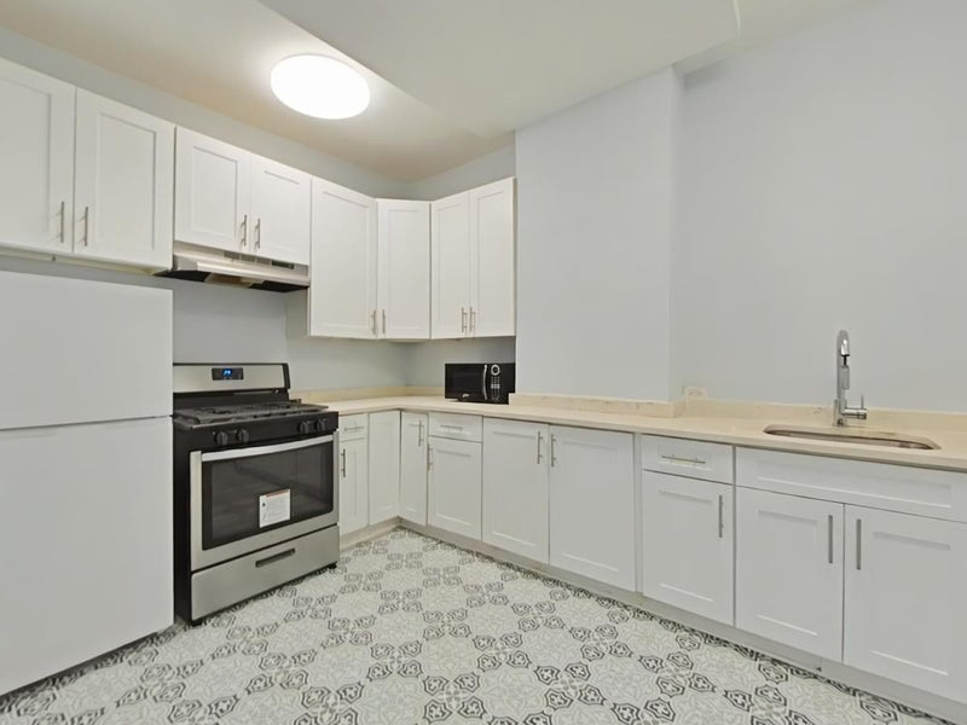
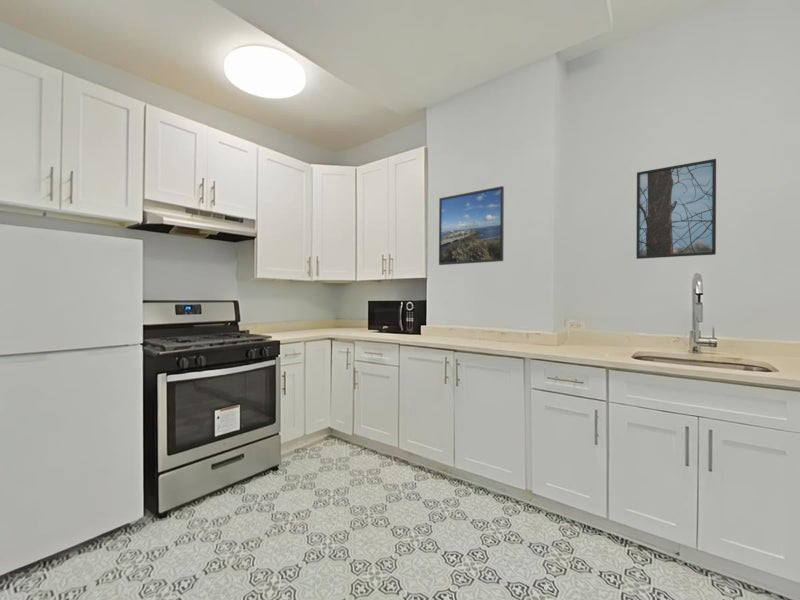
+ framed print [635,158,717,260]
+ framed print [438,185,505,266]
